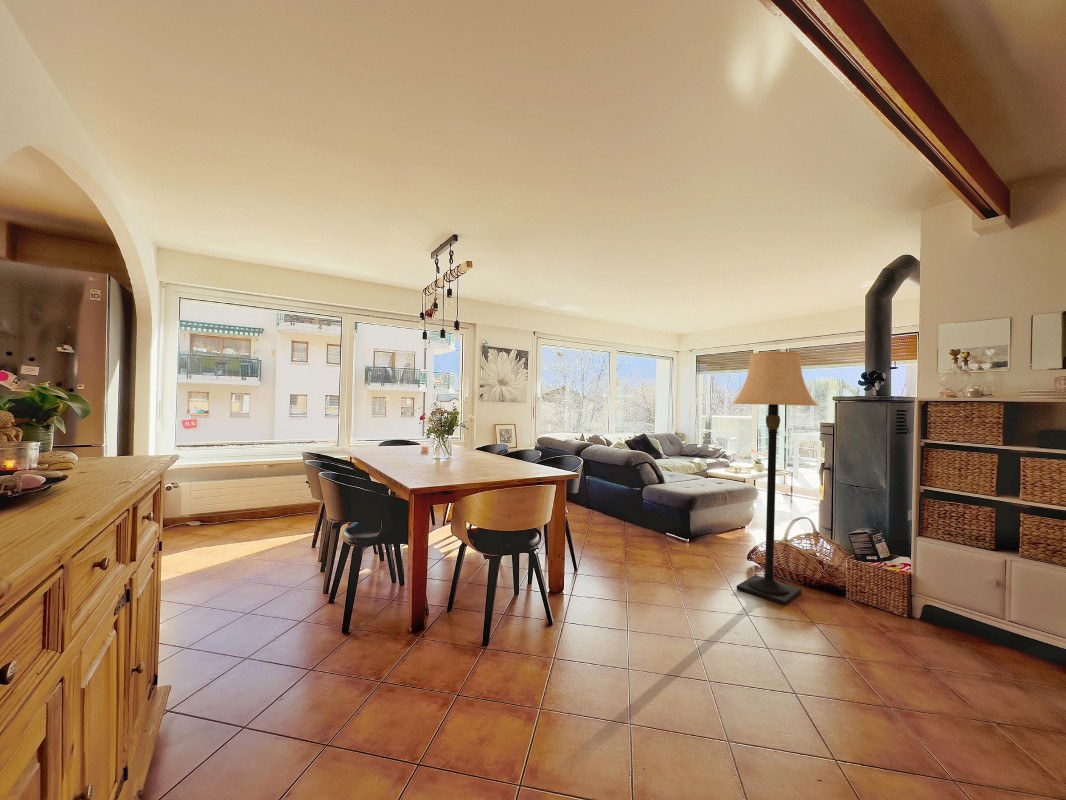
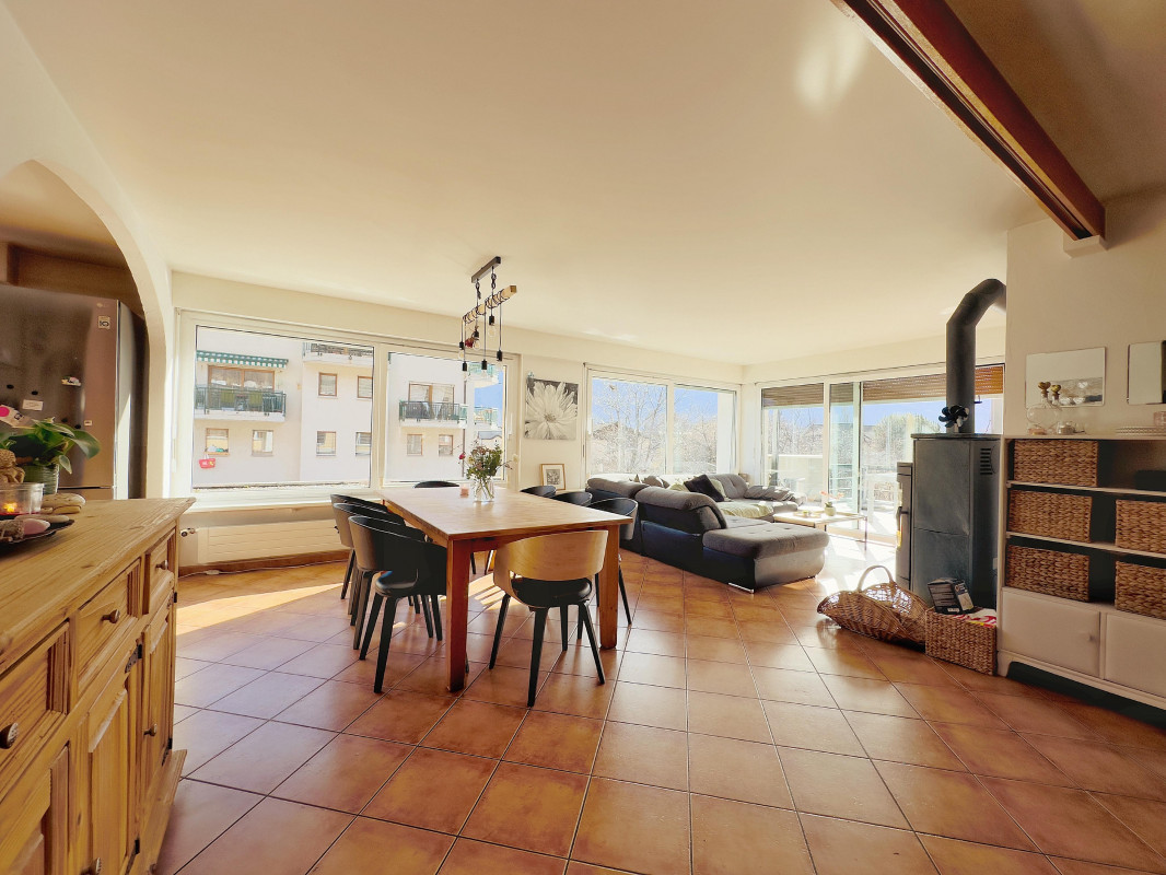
- lamp [732,351,819,606]
